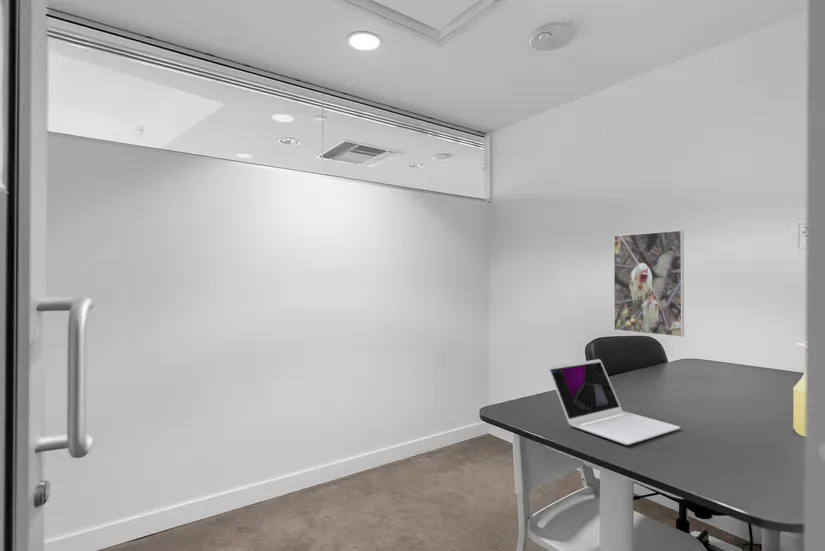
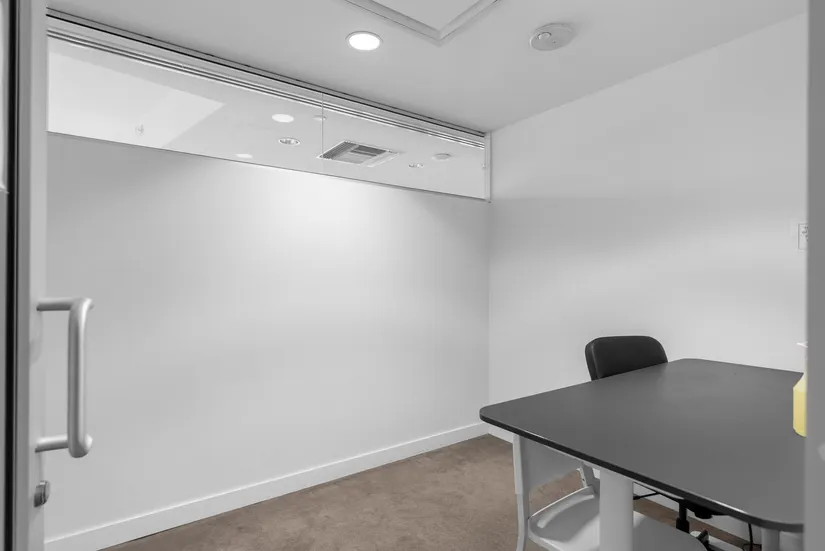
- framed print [613,229,685,338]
- laptop [547,358,681,446]
